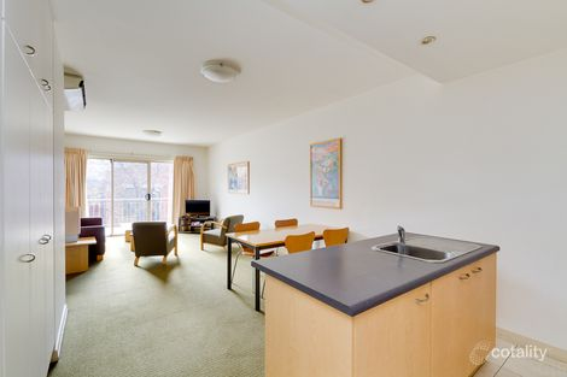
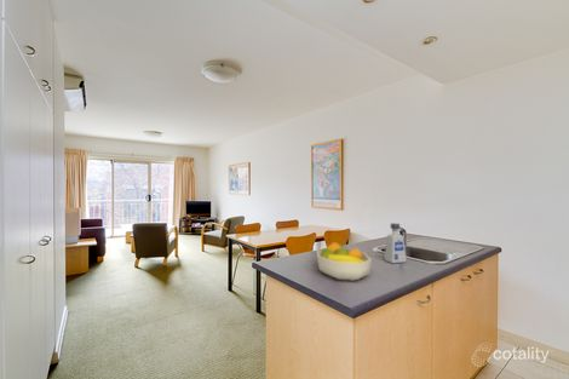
+ fruit bowl [315,241,373,282]
+ soap dispenser [384,222,408,265]
